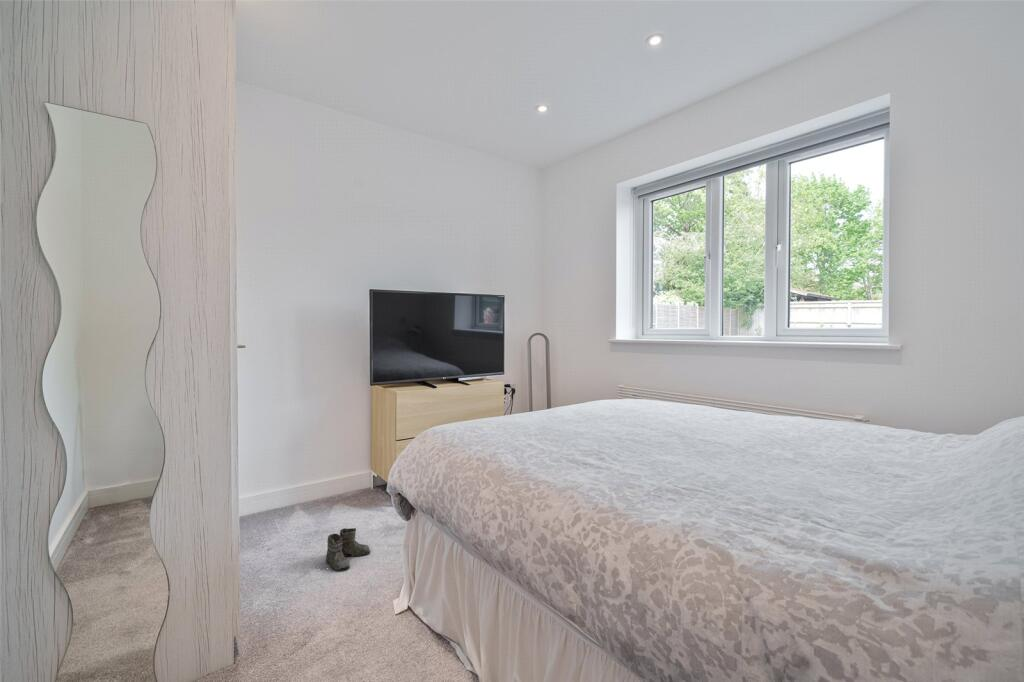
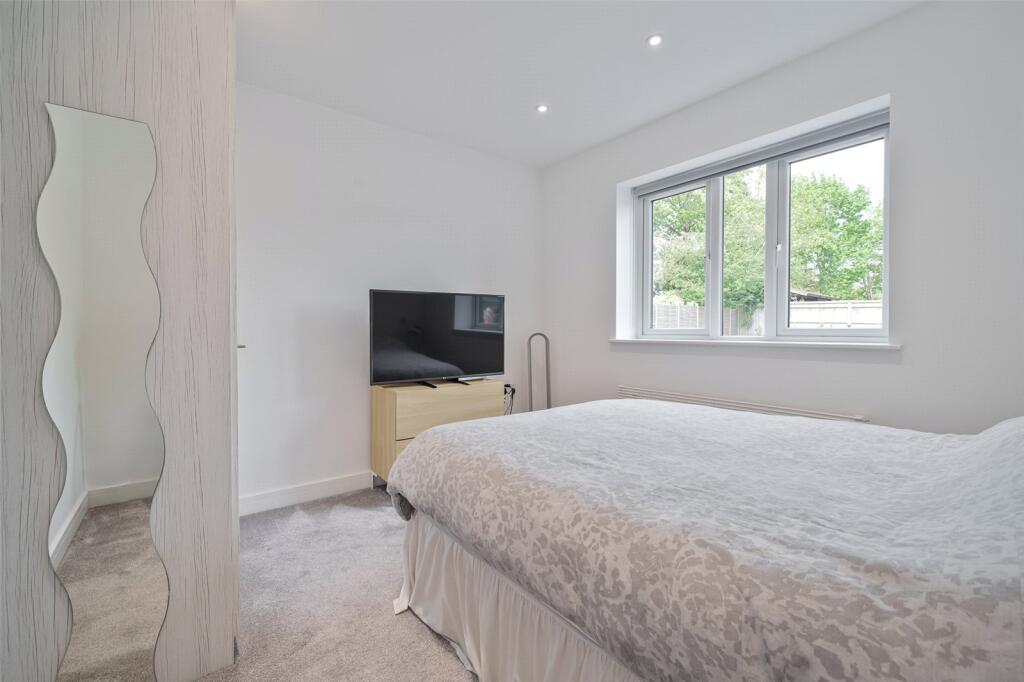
- boots [321,527,371,572]
